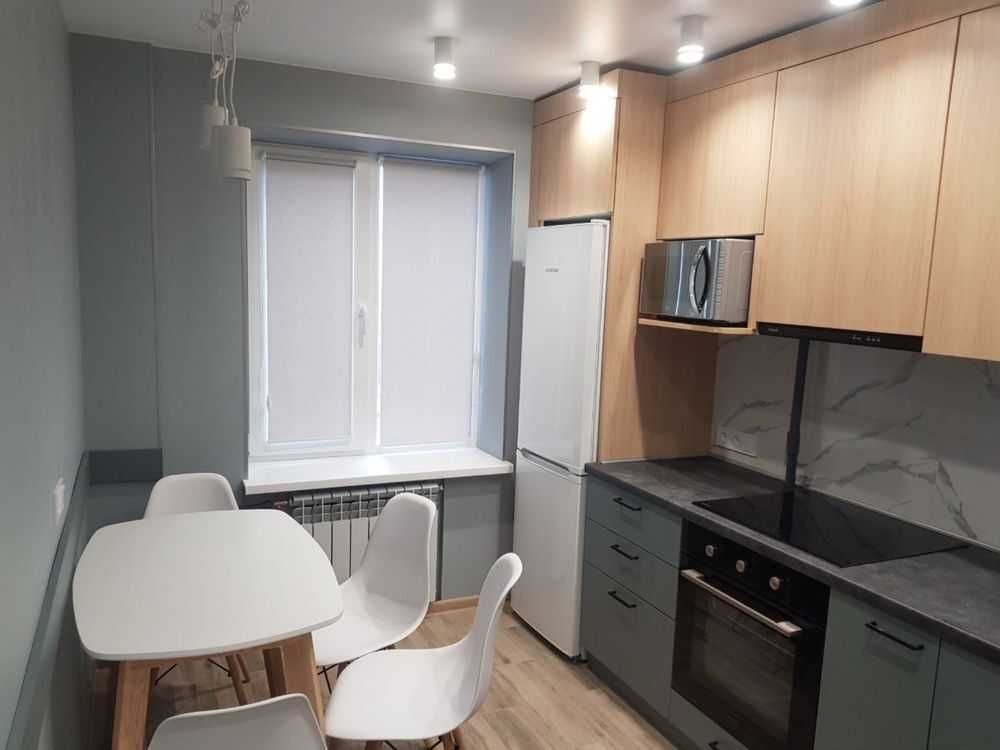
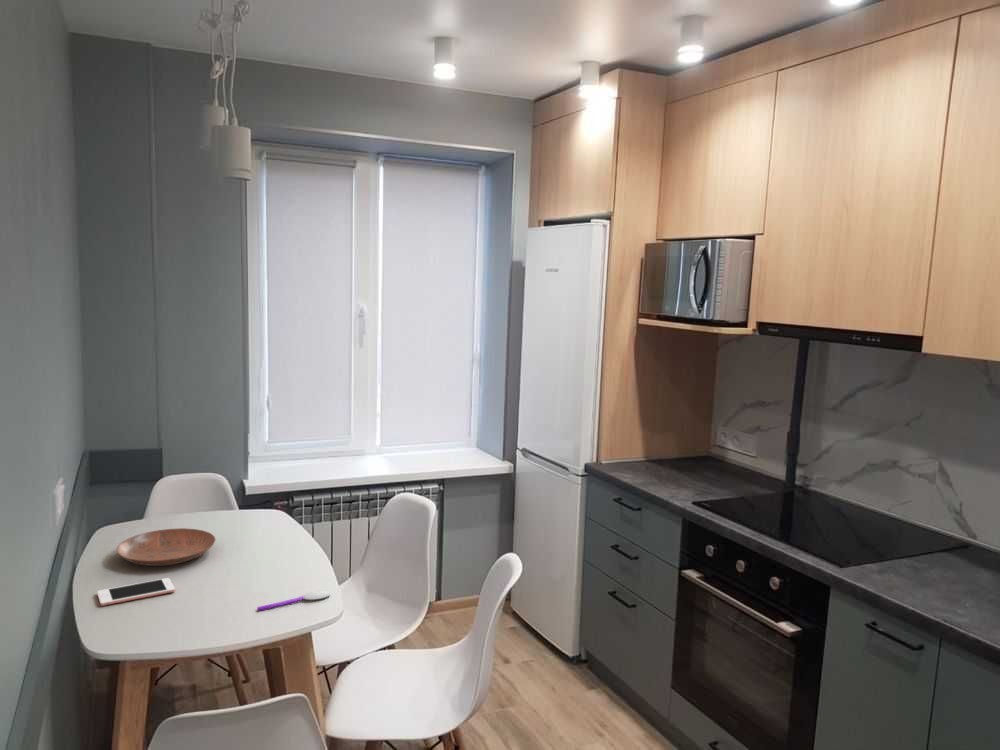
+ spoon [256,590,331,611]
+ cell phone [96,577,176,607]
+ bowl [116,527,217,567]
